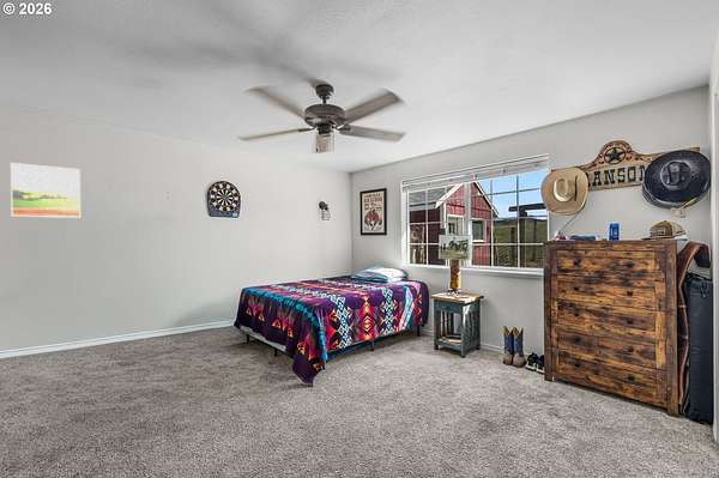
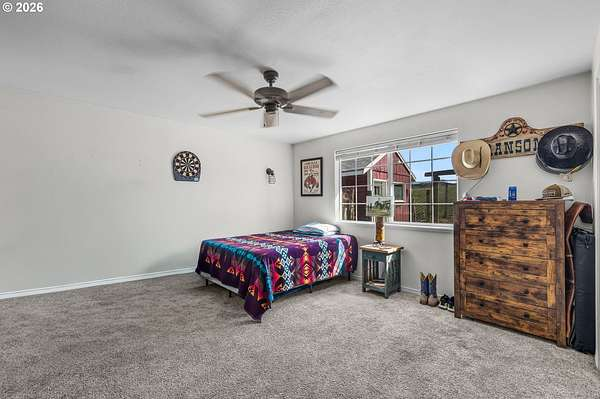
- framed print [10,162,81,219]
